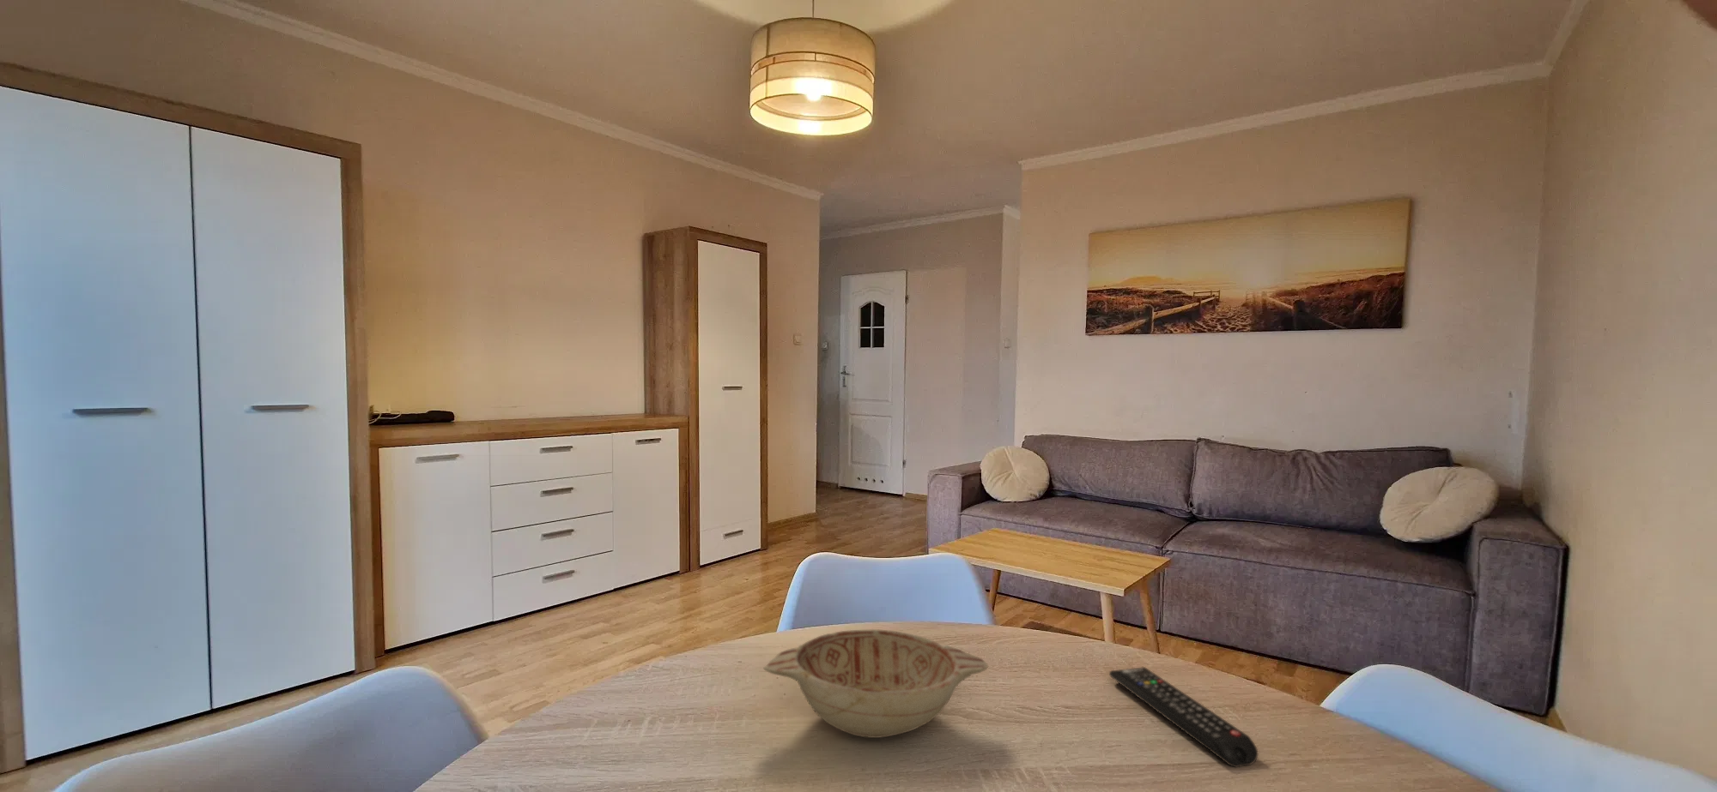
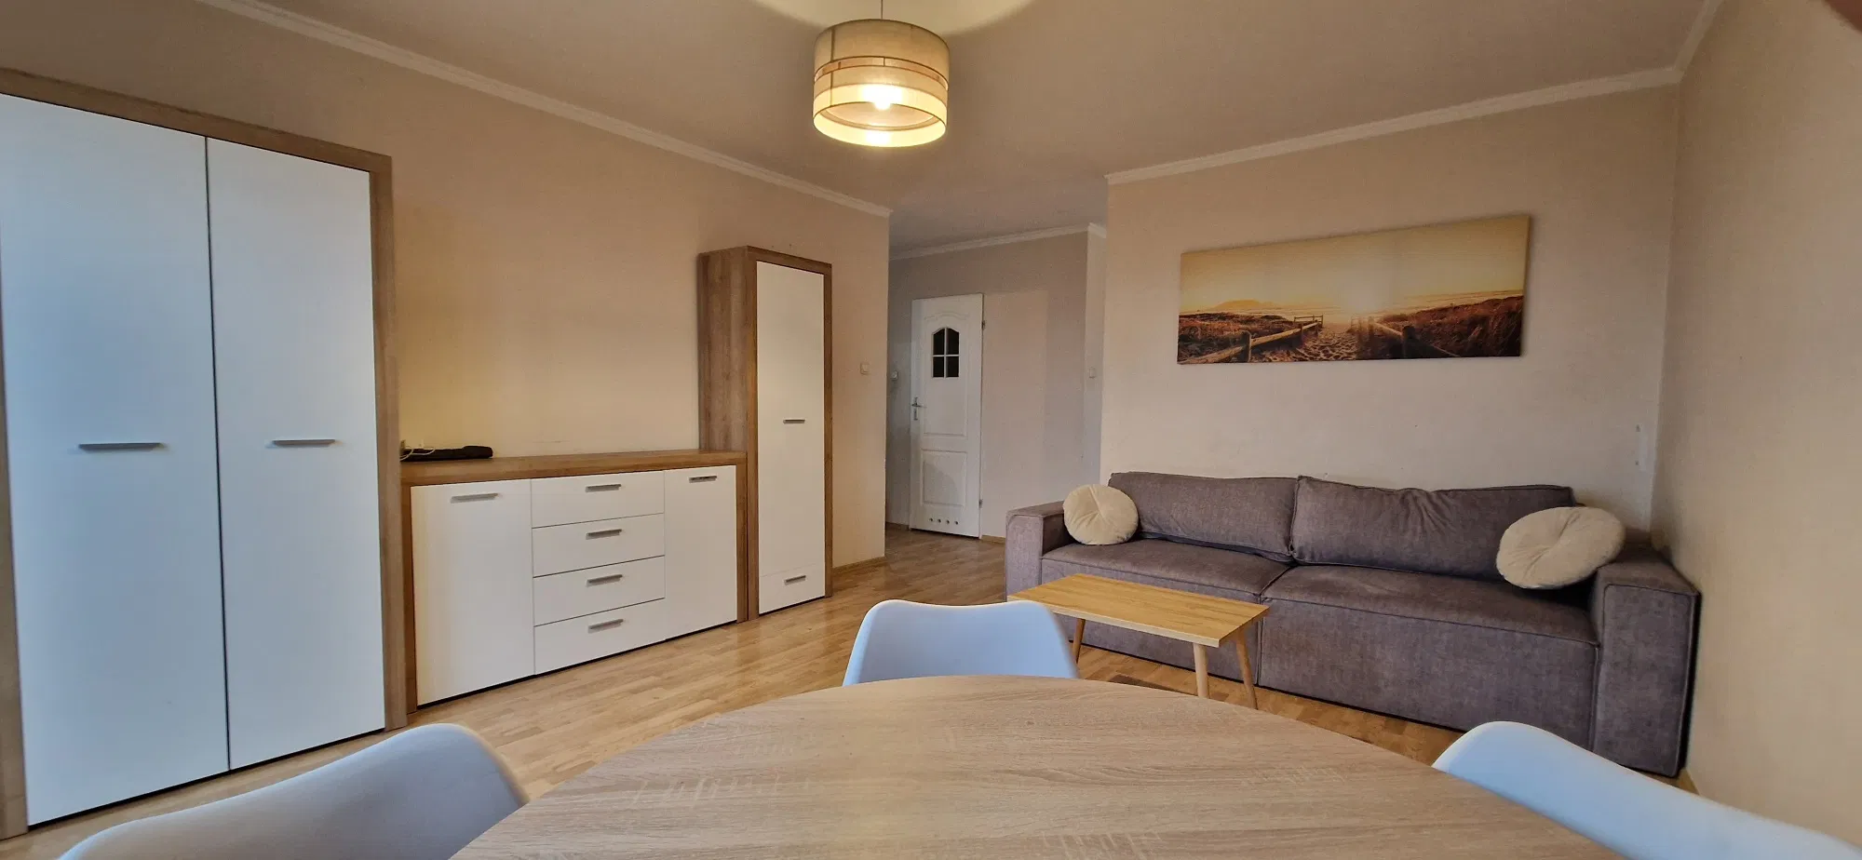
- remote control [1108,666,1258,768]
- decorative bowl [762,628,989,738]
